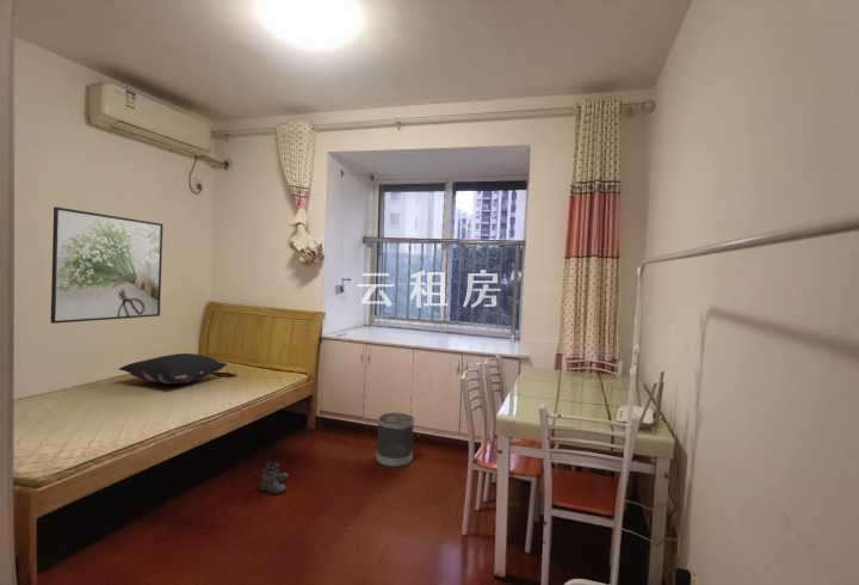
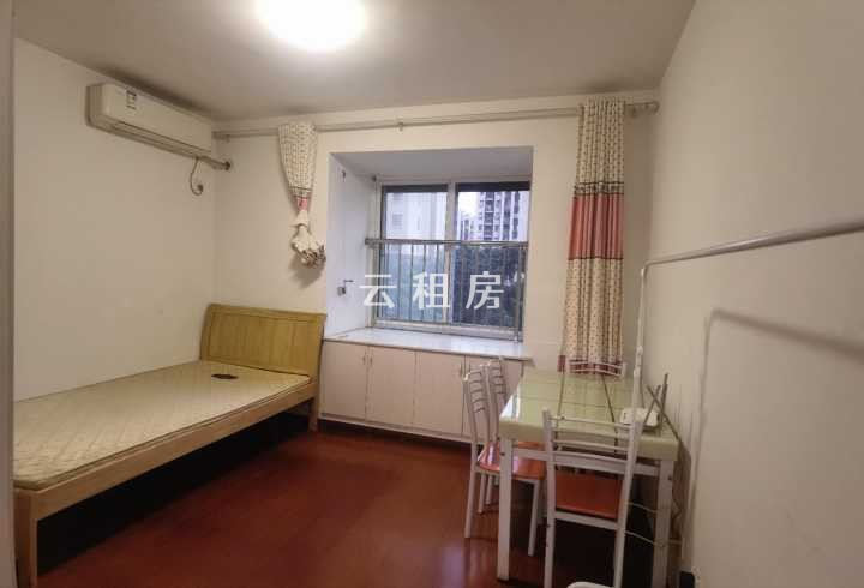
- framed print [50,205,163,325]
- boots [259,461,290,495]
- wastebasket [375,412,415,468]
- pillow [118,352,228,386]
